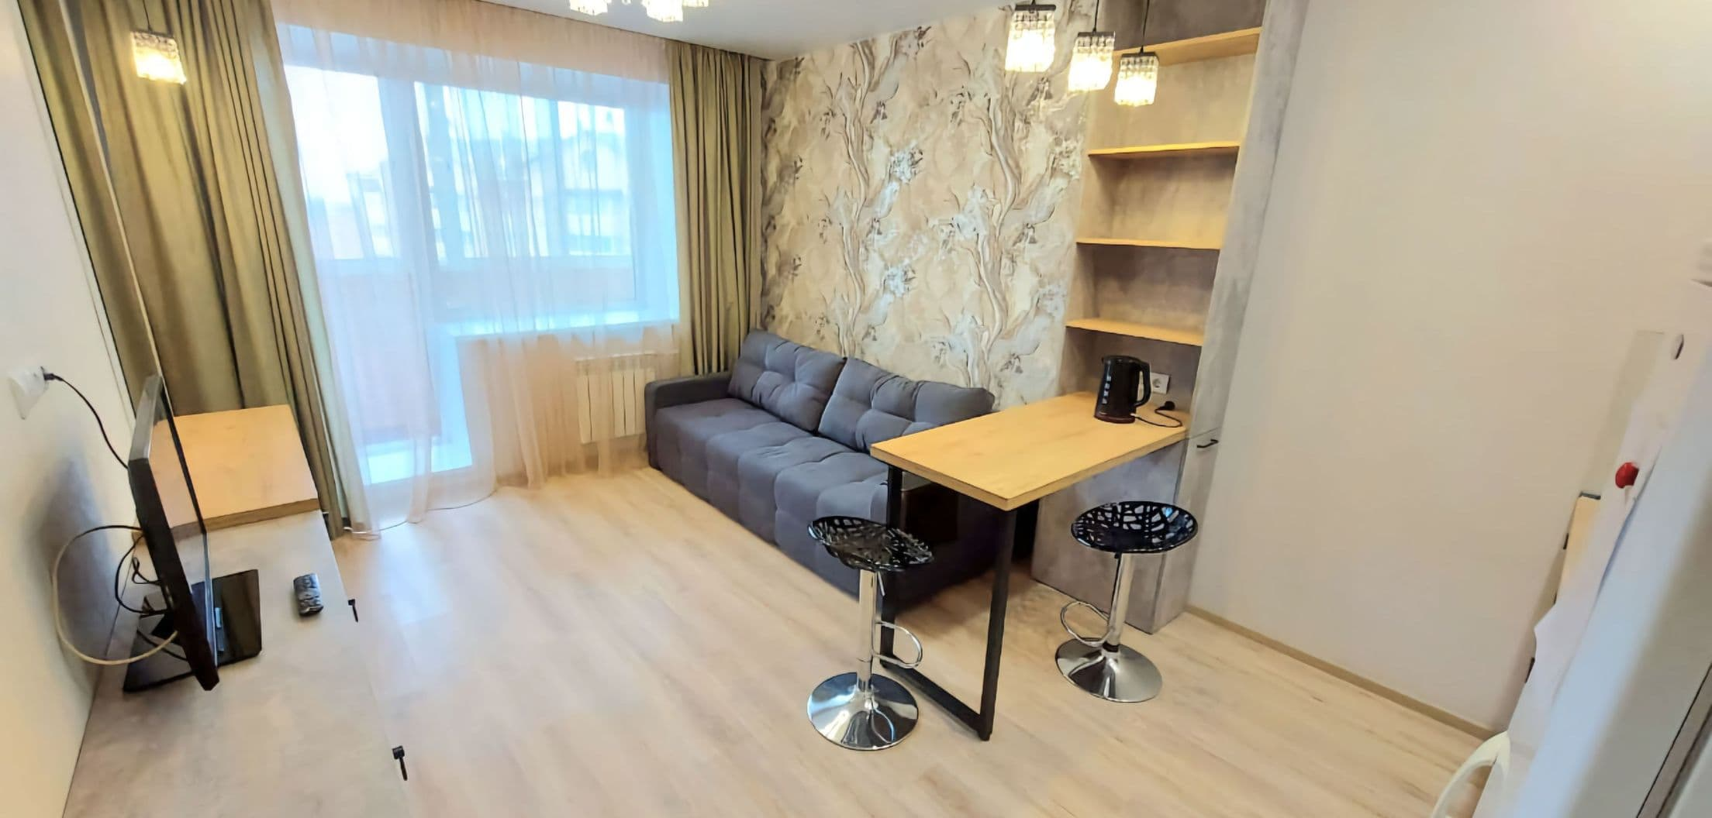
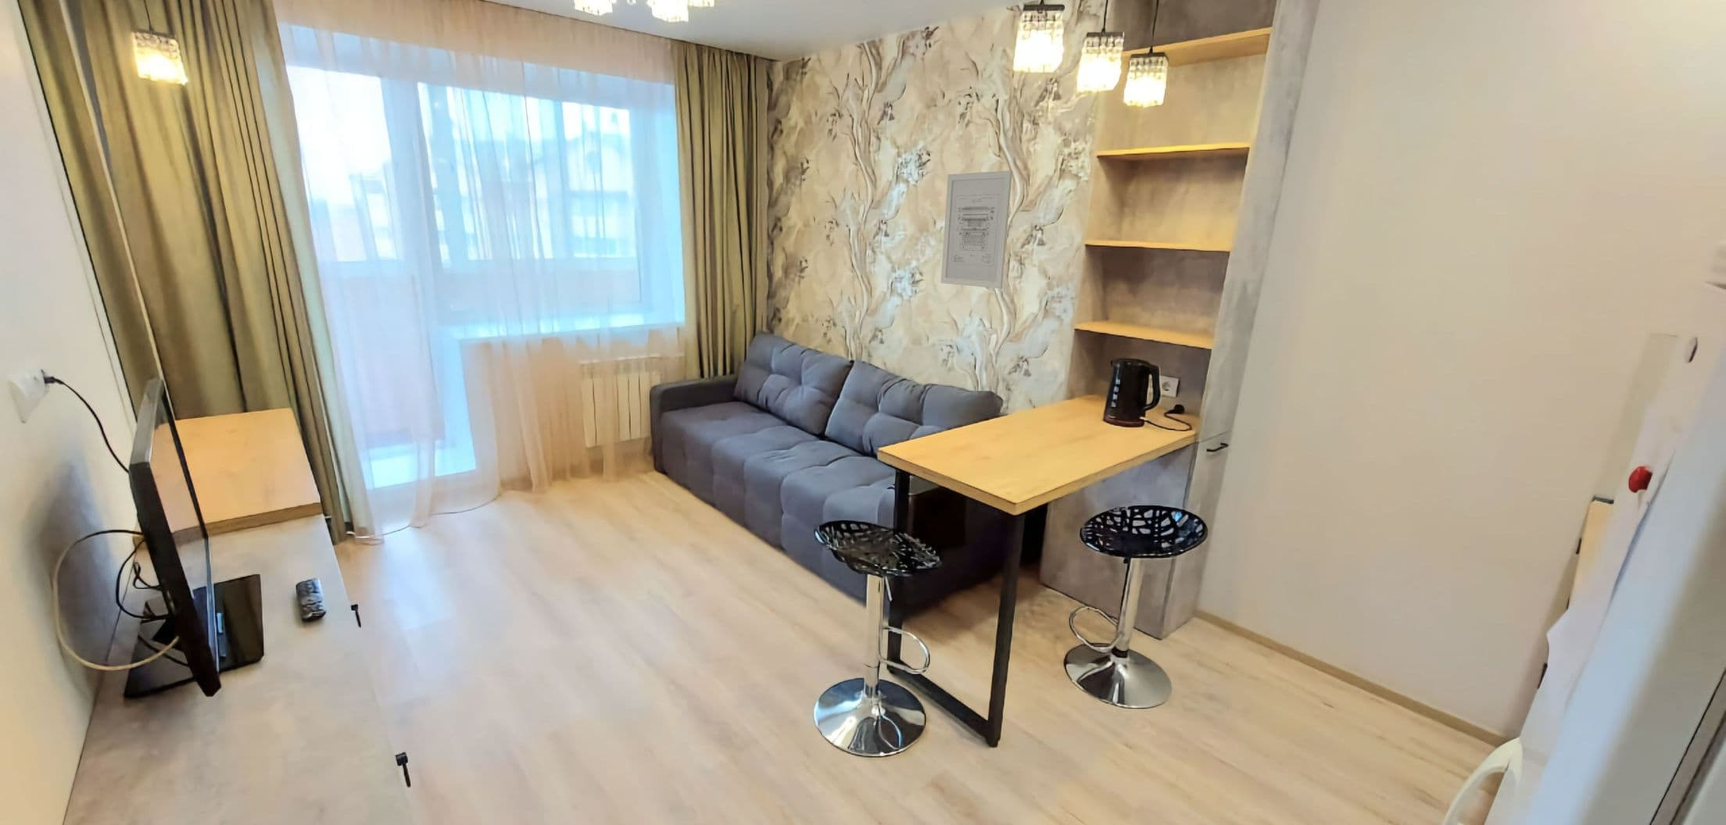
+ wall art [940,169,1013,289]
